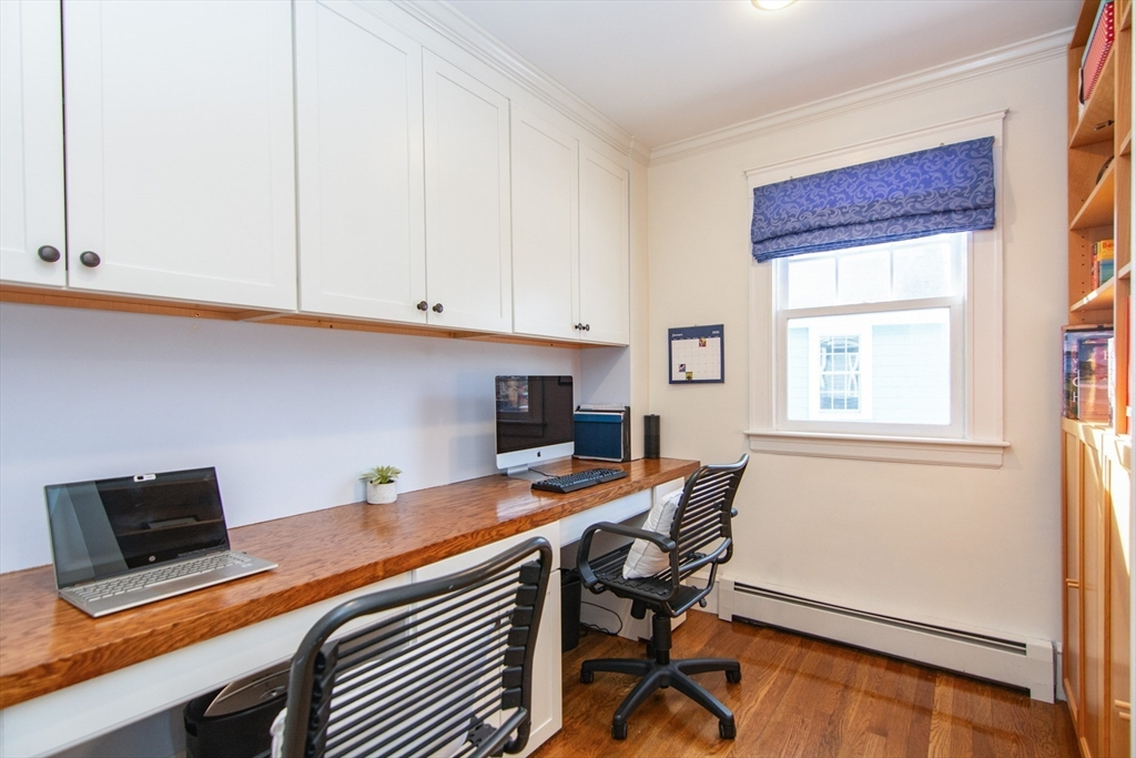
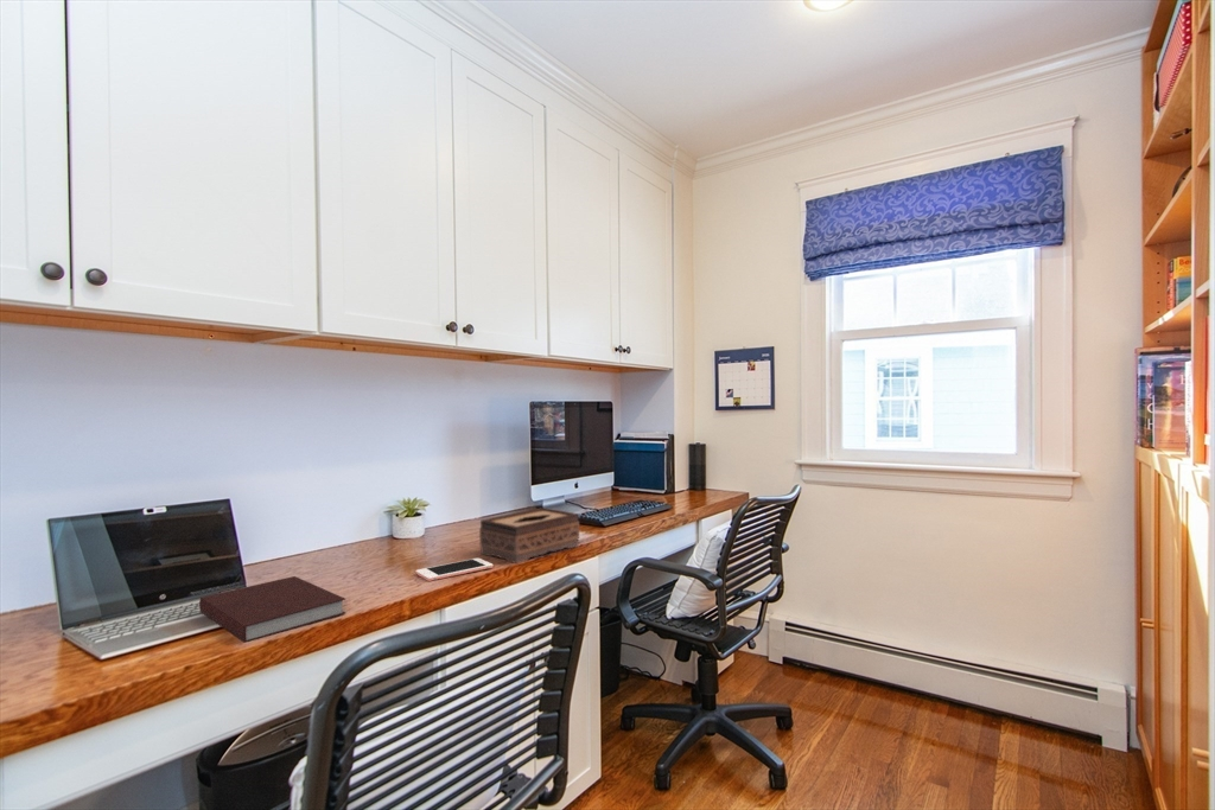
+ cell phone [414,557,494,582]
+ notebook [198,575,346,644]
+ tissue box [478,506,580,565]
